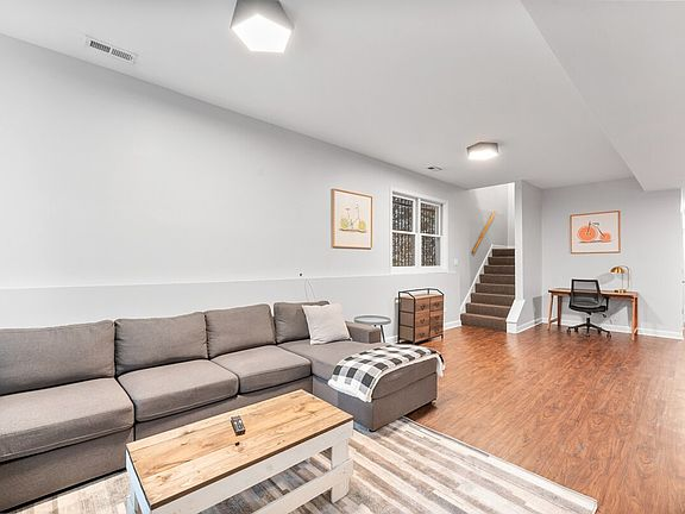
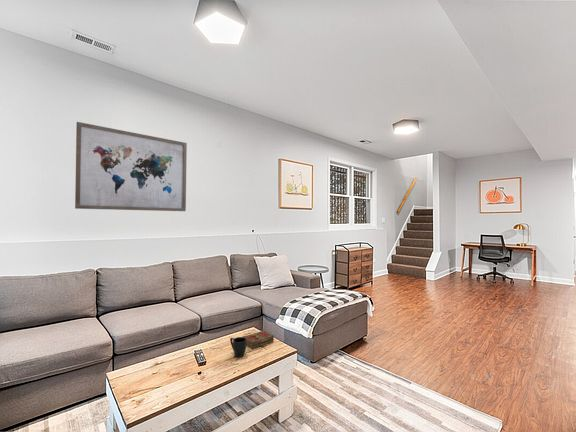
+ wall art [74,121,188,212]
+ book [242,329,275,349]
+ mug [229,336,247,358]
